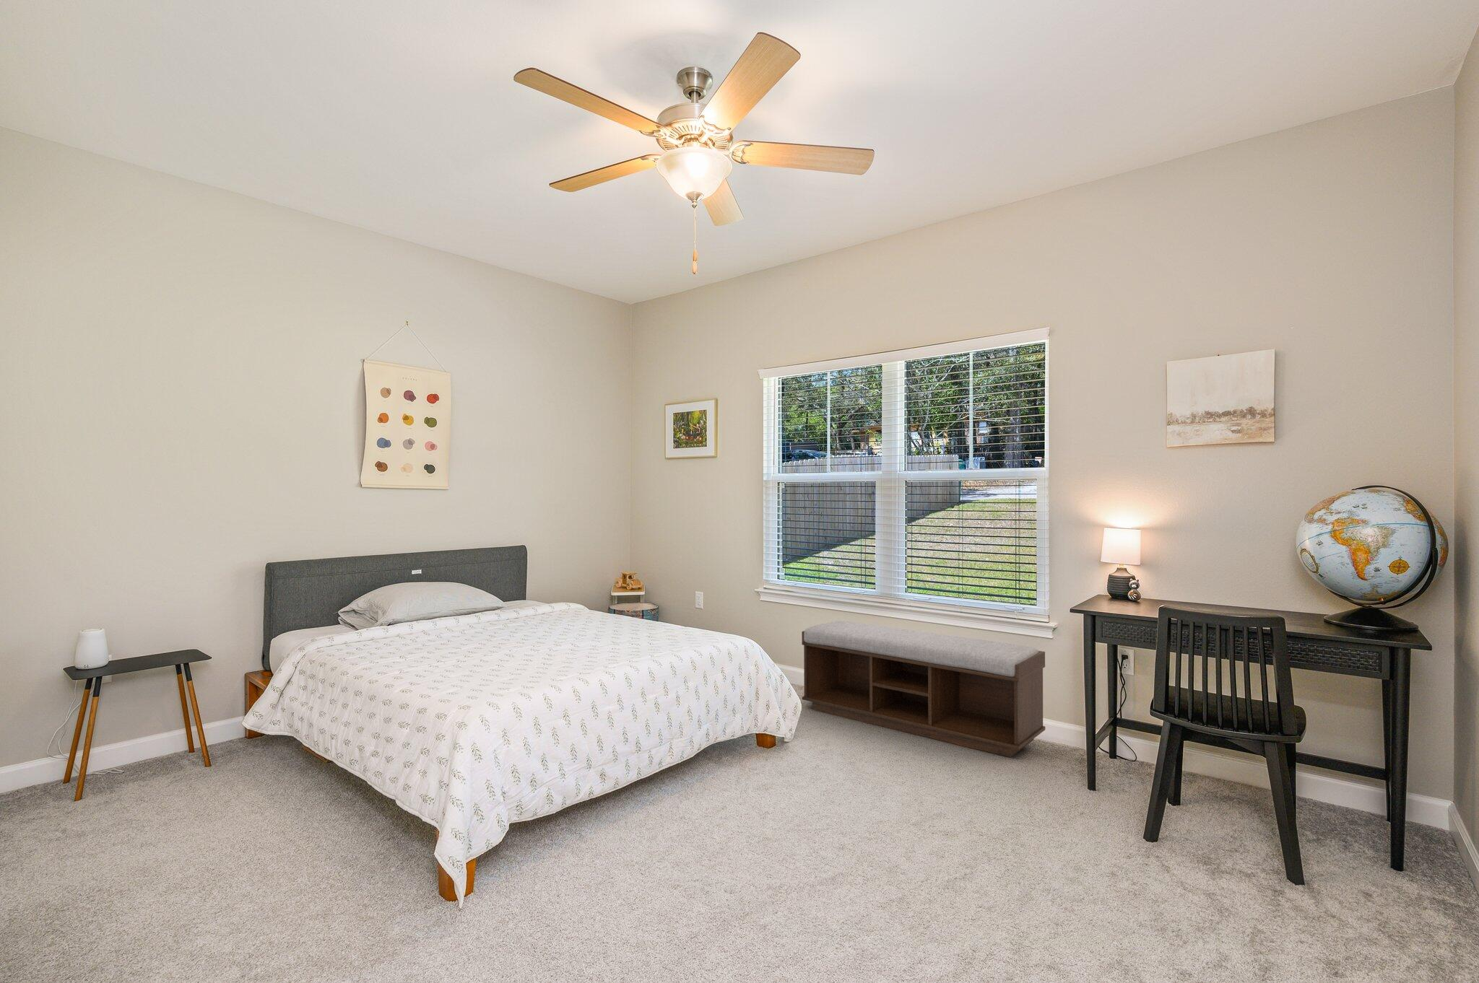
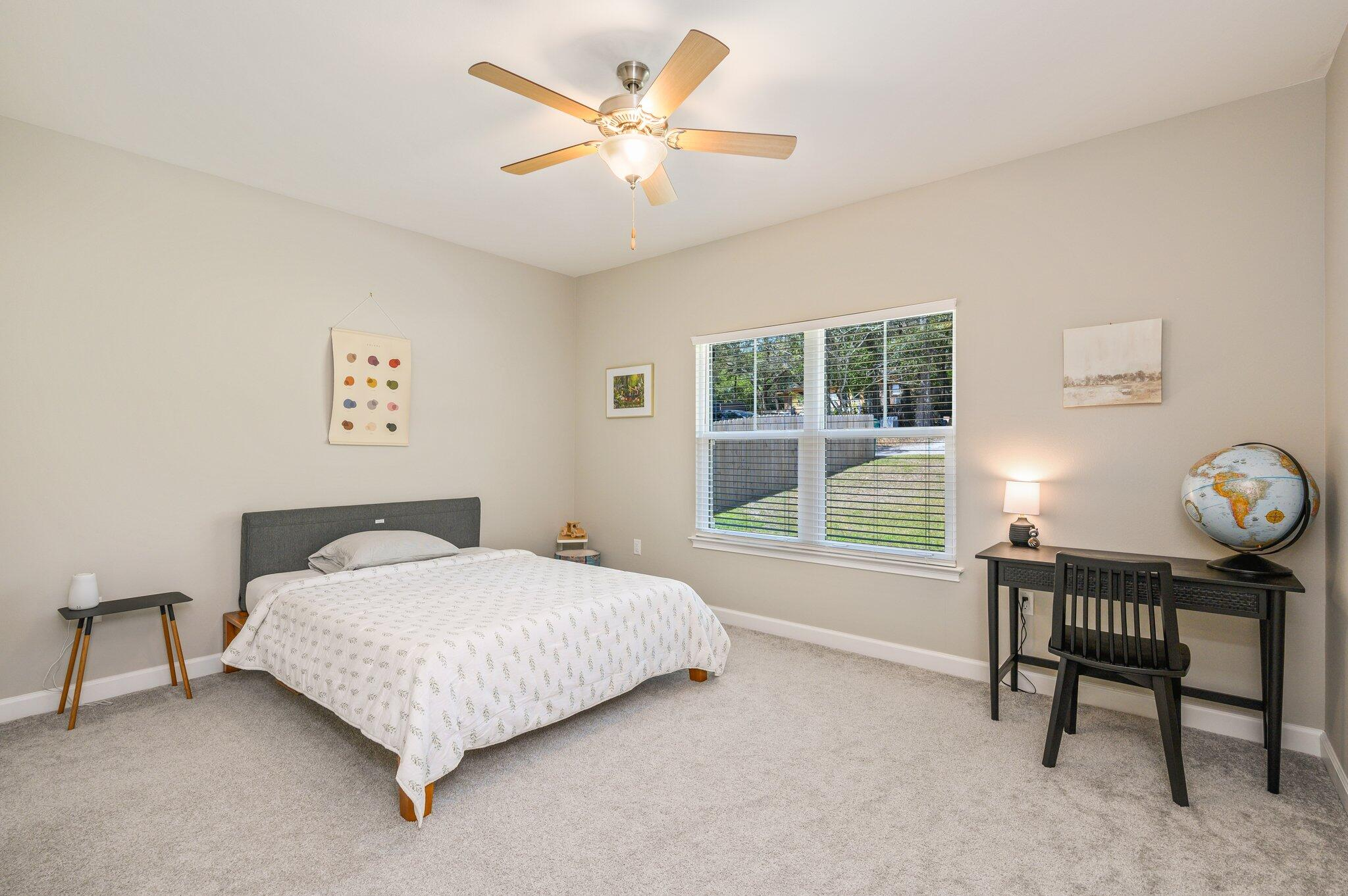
- bench [801,620,1046,758]
